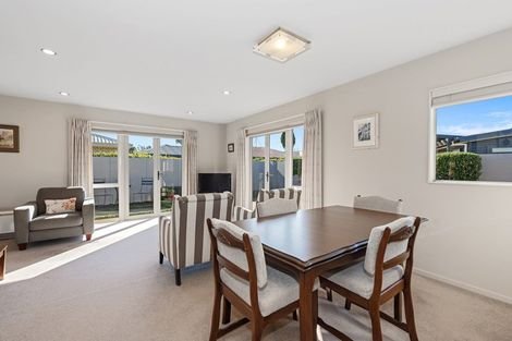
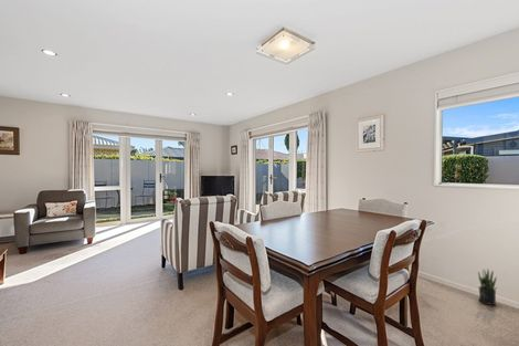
+ potted plant [477,268,498,306]
